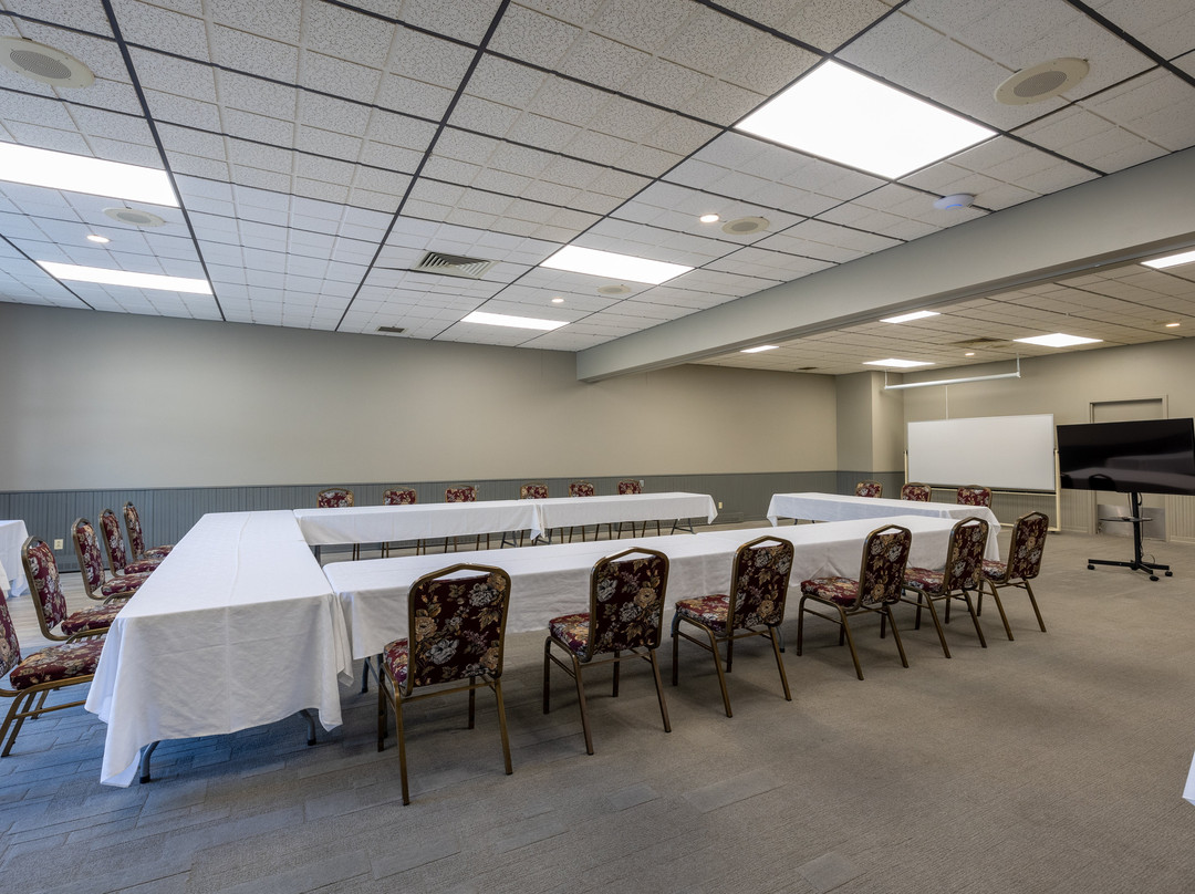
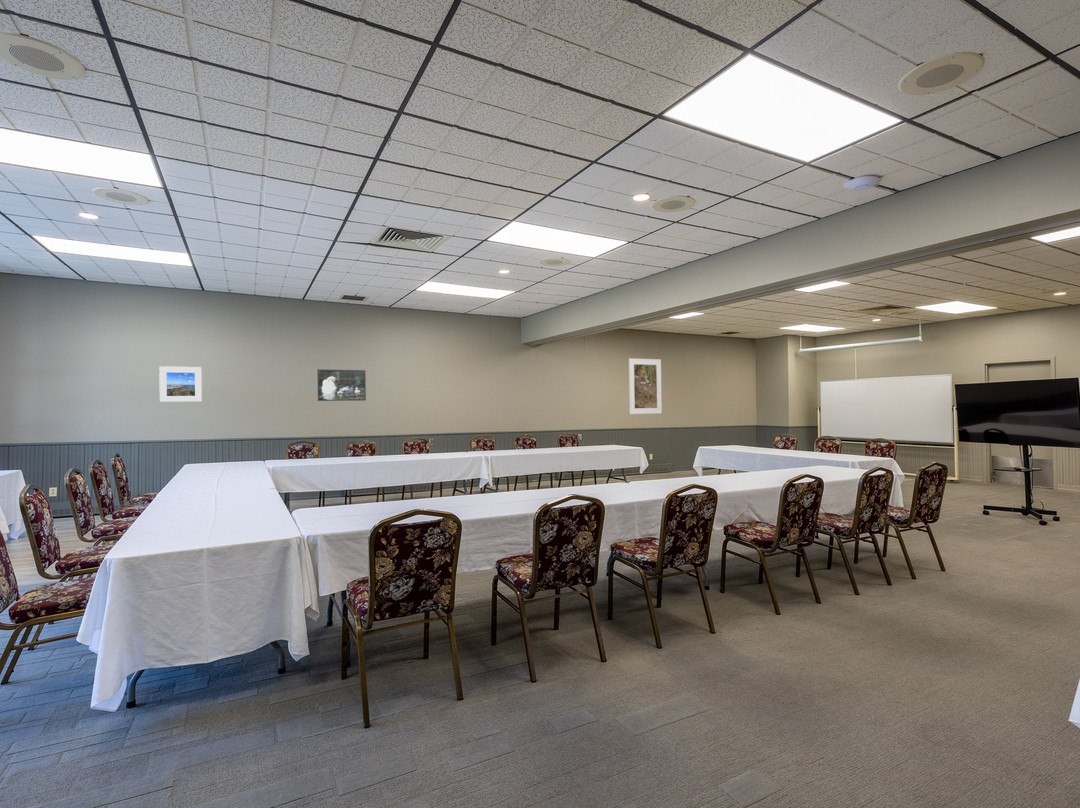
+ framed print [316,368,367,402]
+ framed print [158,365,203,403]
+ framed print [628,357,663,415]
